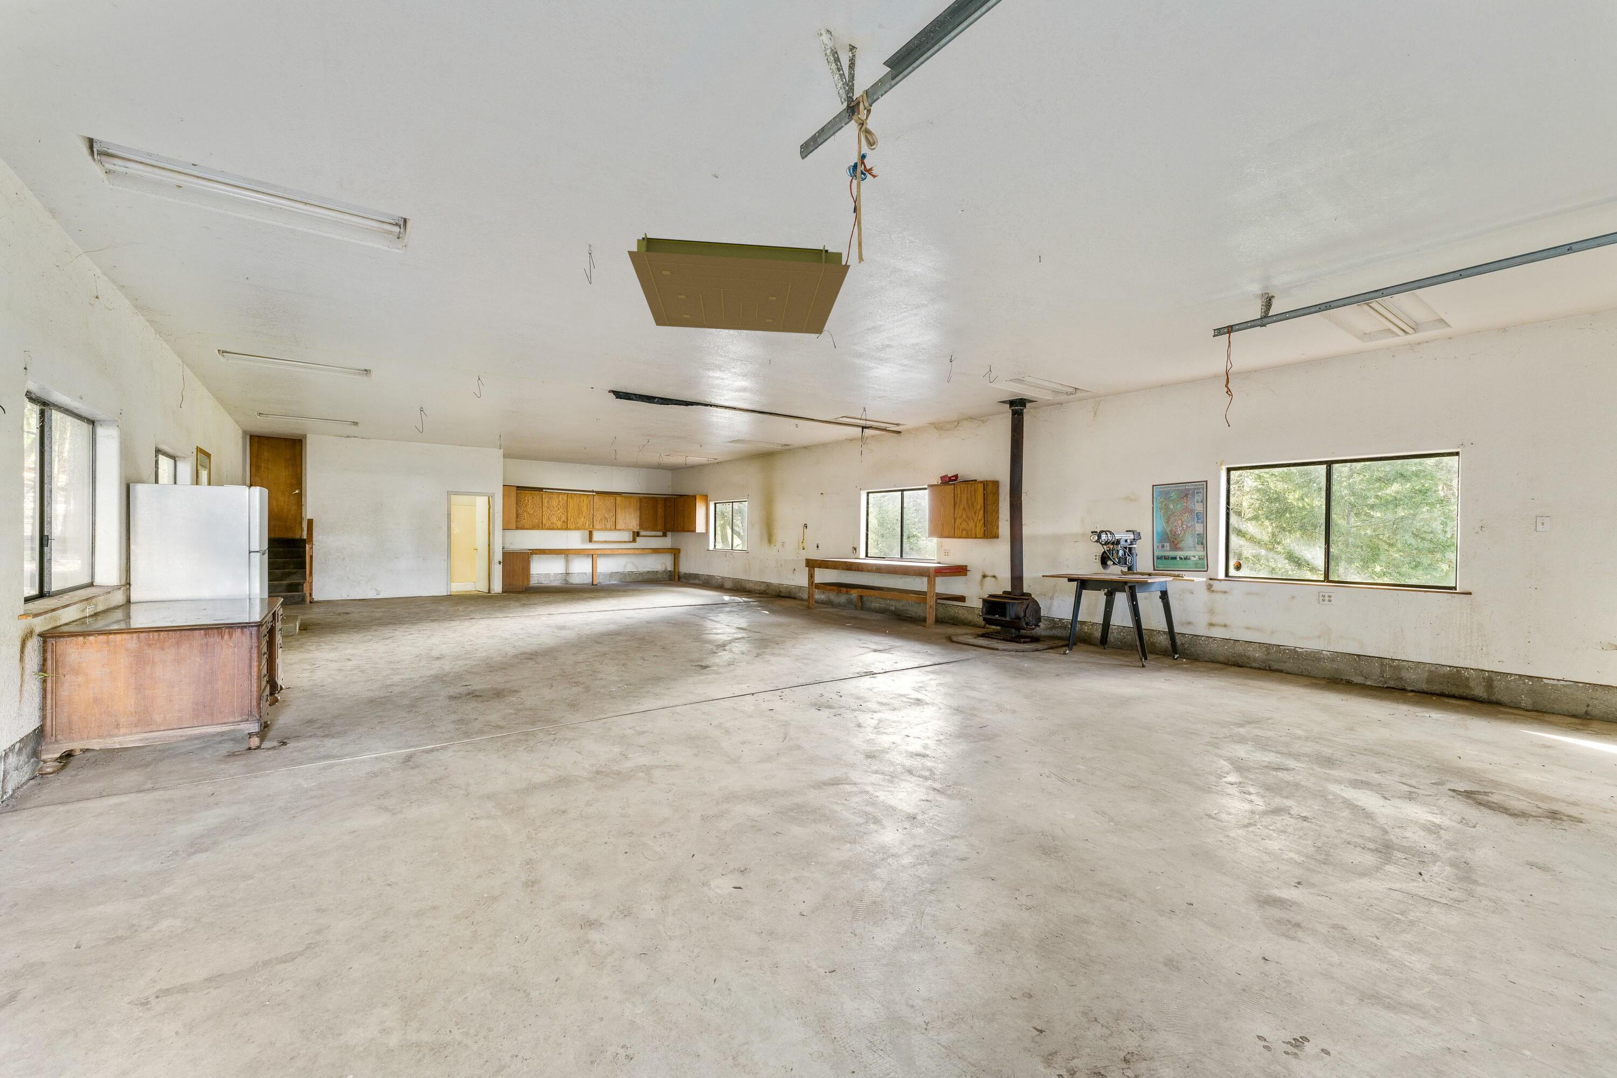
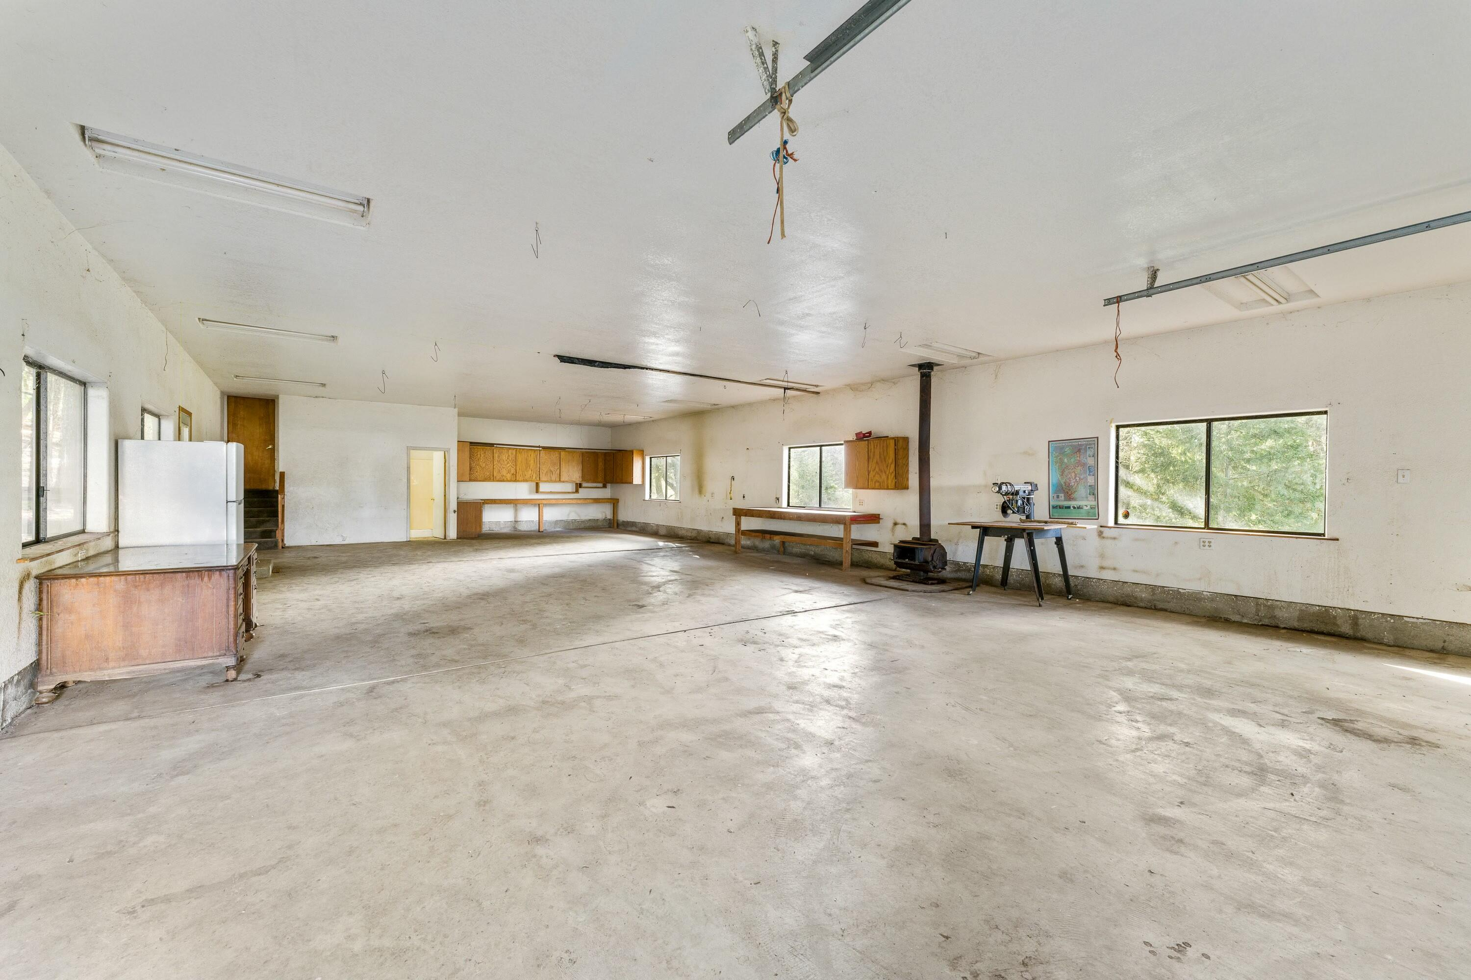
- light panel [627,232,851,334]
